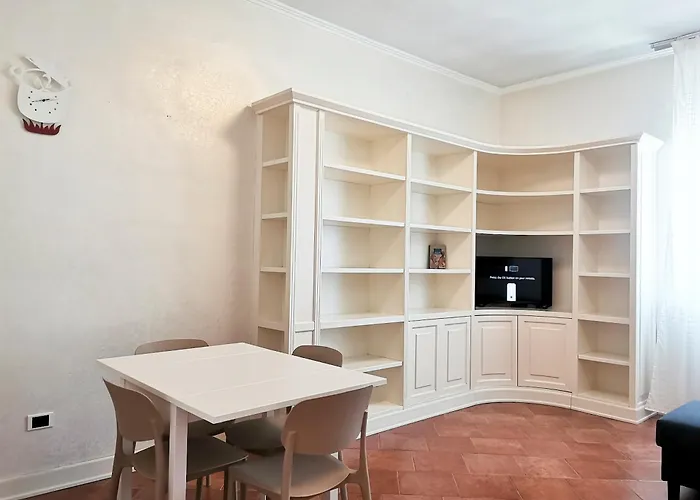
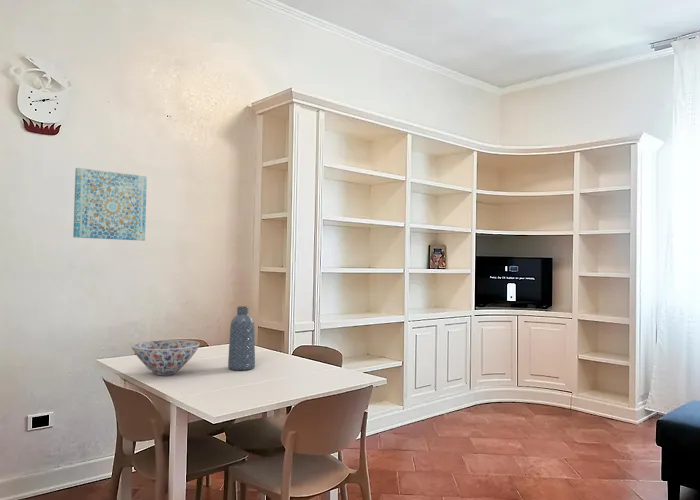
+ bowl [130,339,201,376]
+ wall art [72,167,148,242]
+ vase [227,305,256,371]
